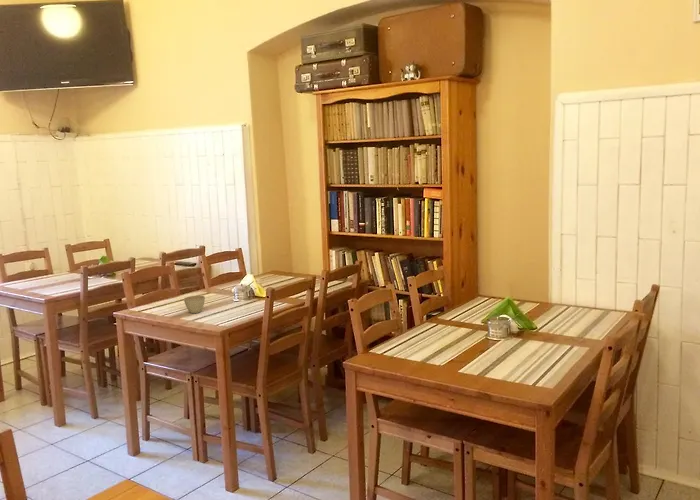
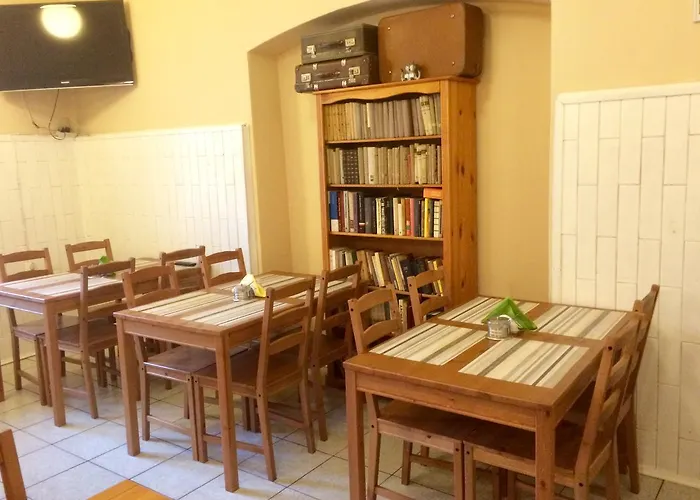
- flower pot [183,295,206,314]
